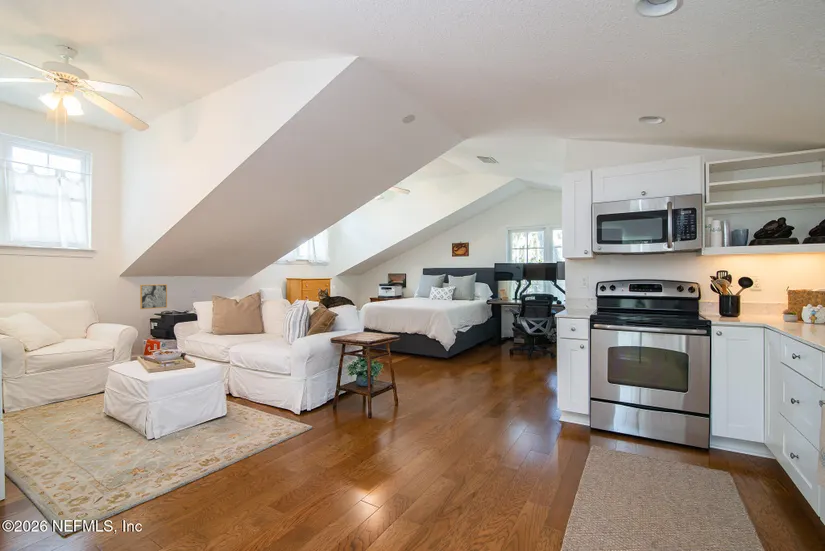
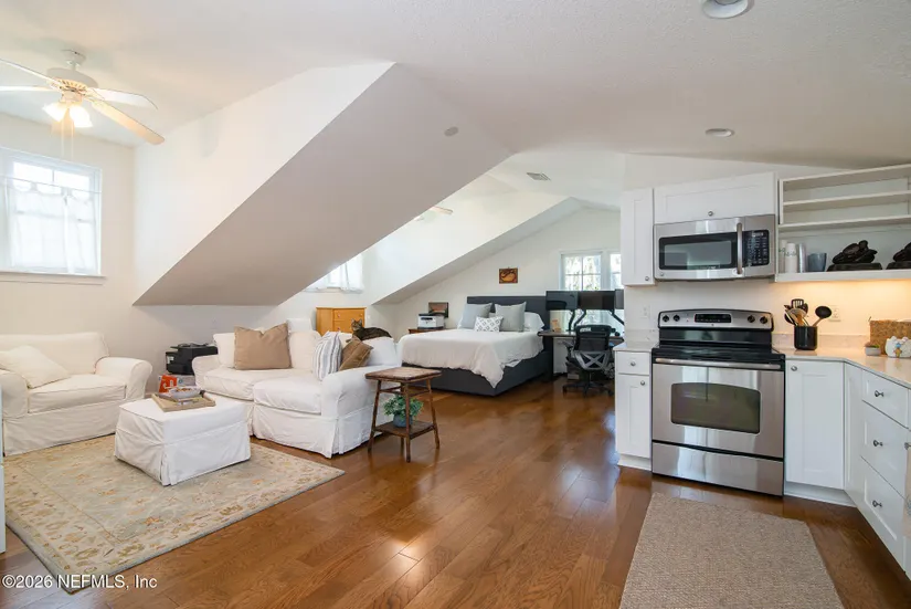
- wall art [139,283,168,310]
